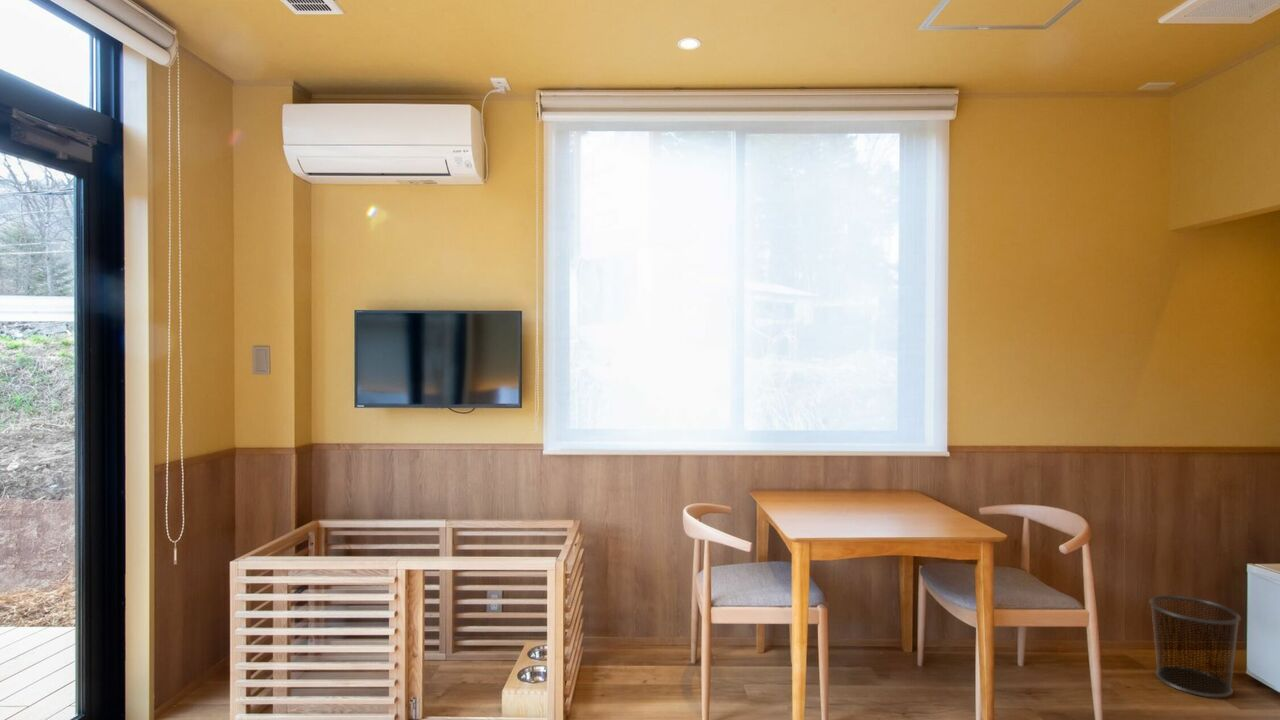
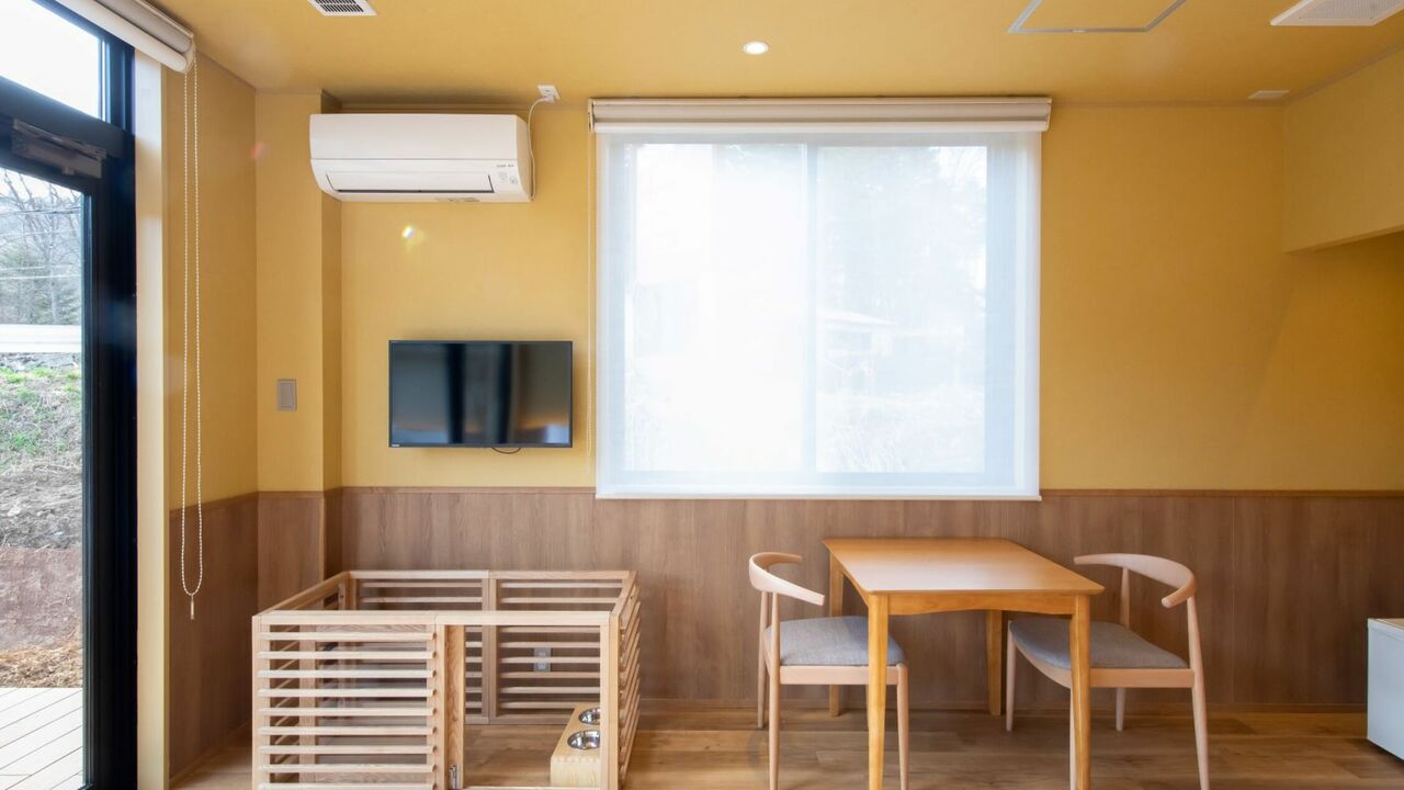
- waste bin [1148,595,1242,698]
